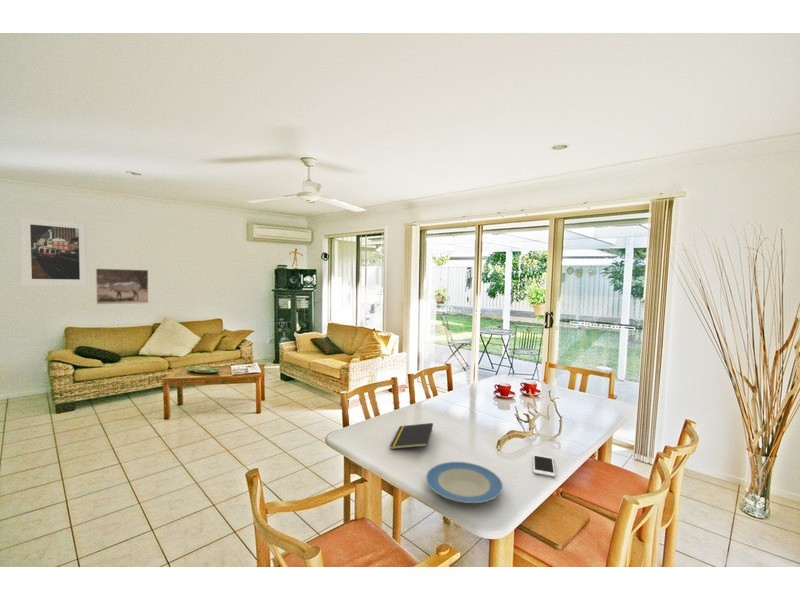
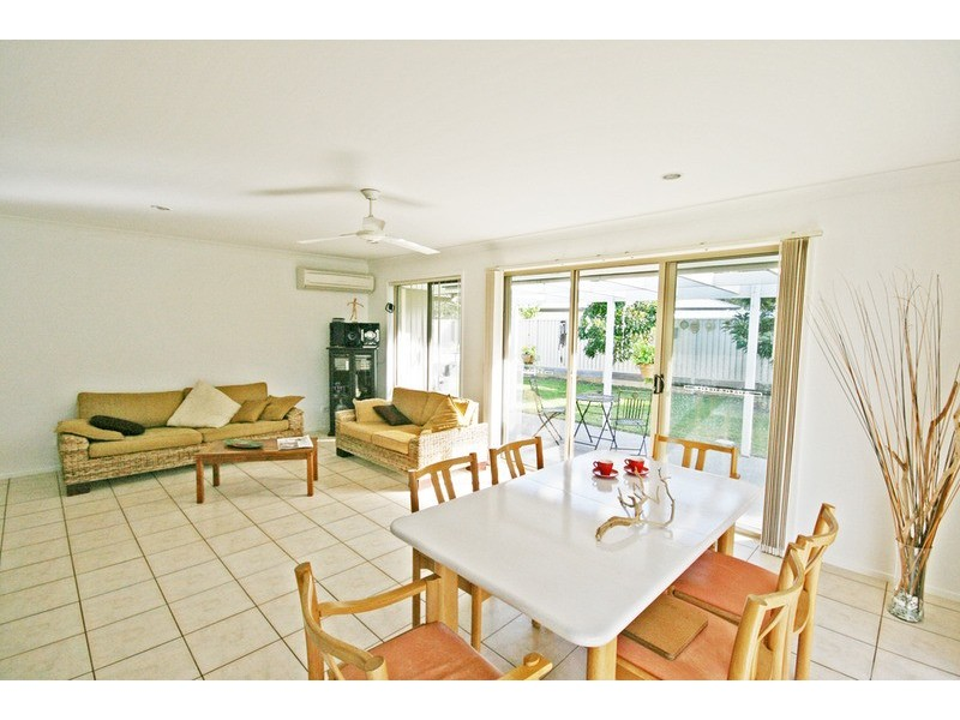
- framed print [18,214,91,288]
- notepad [389,422,434,450]
- cell phone [532,453,556,478]
- plate [425,461,504,504]
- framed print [95,267,150,305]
